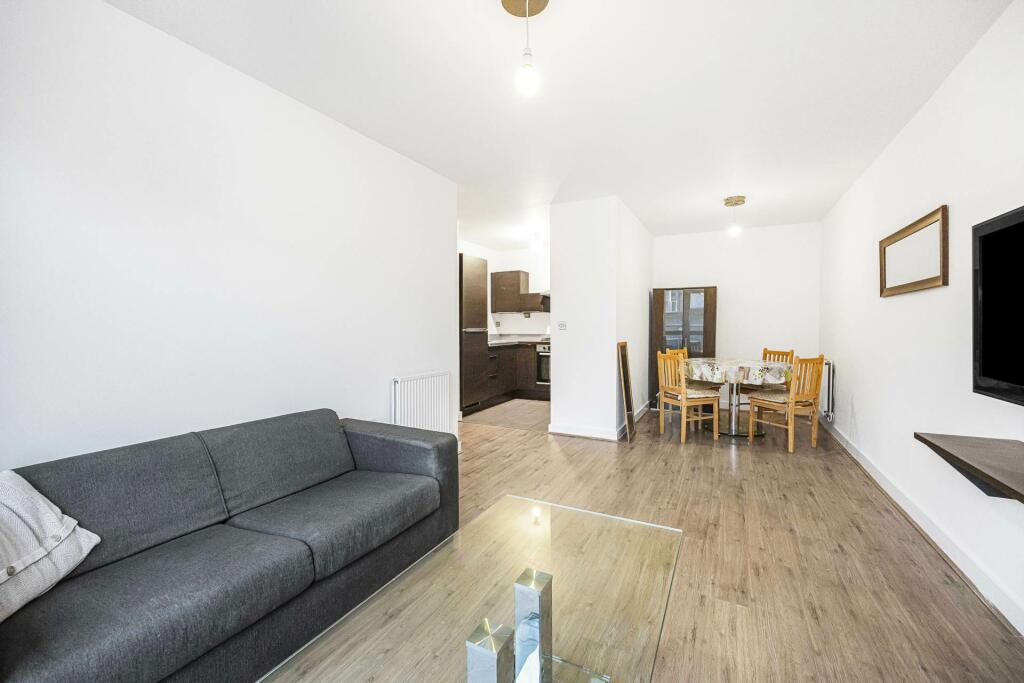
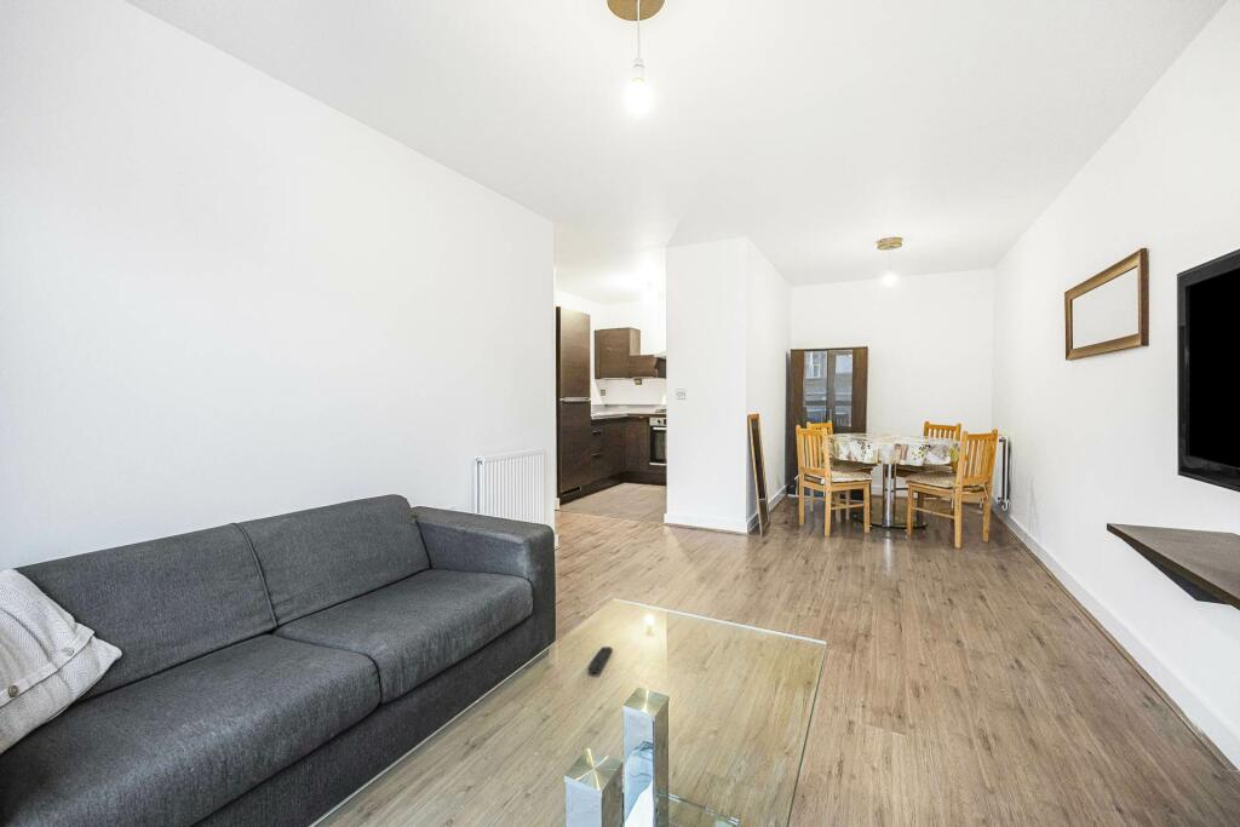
+ remote control [586,645,614,673]
